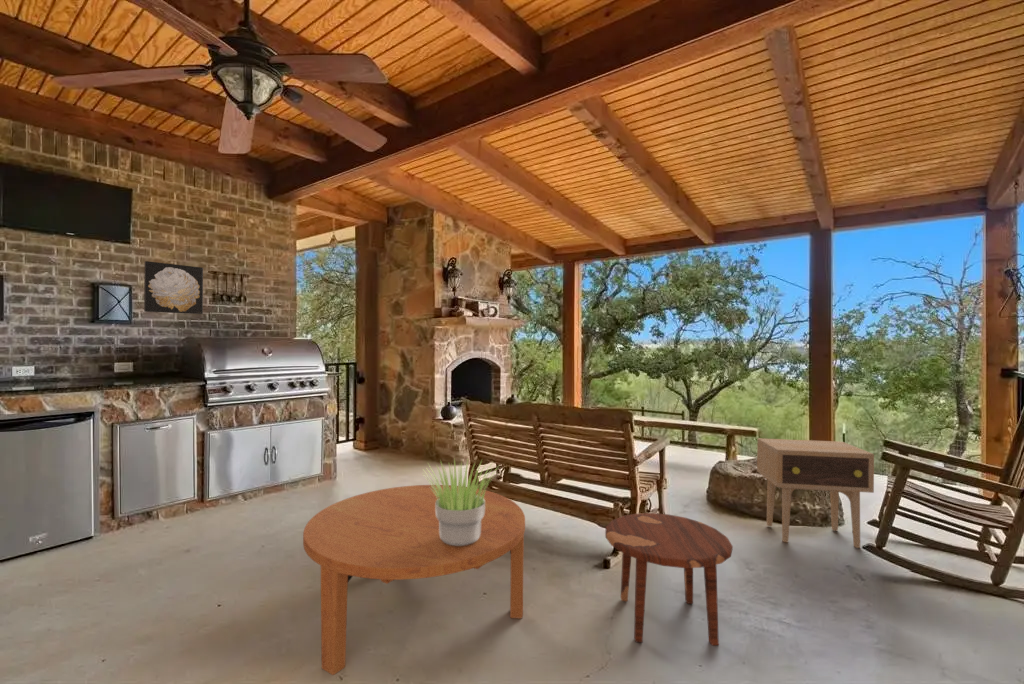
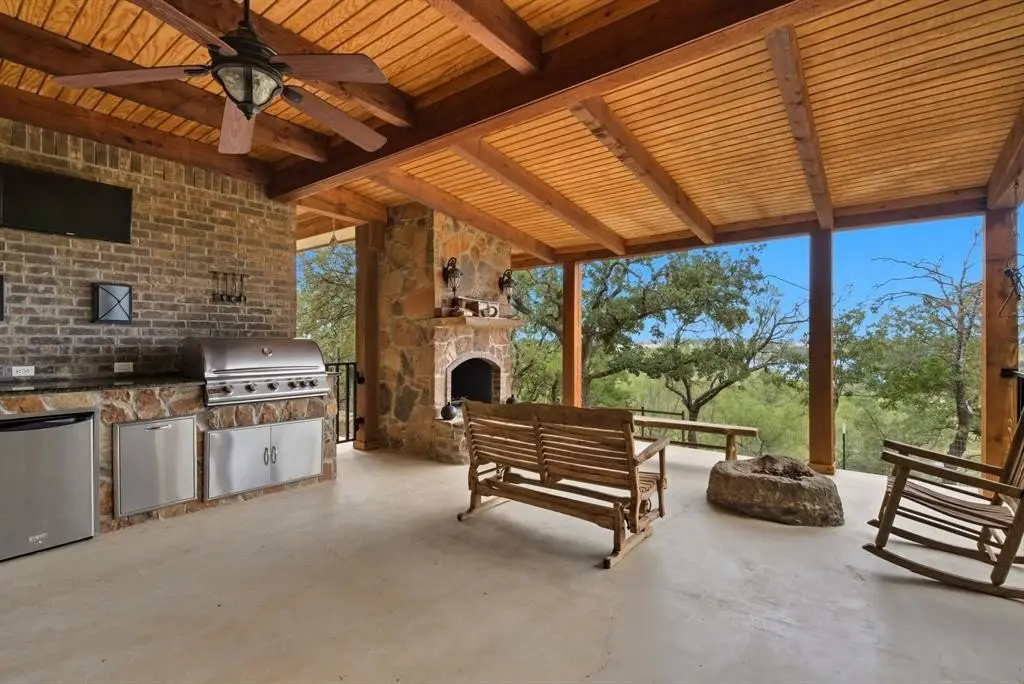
- side table [756,437,875,549]
- potted plant [423,458,500,546]
- side table [604,512,734,646]
- wall art [143,260,204,315]
- coffee table [302,484,526,676]
